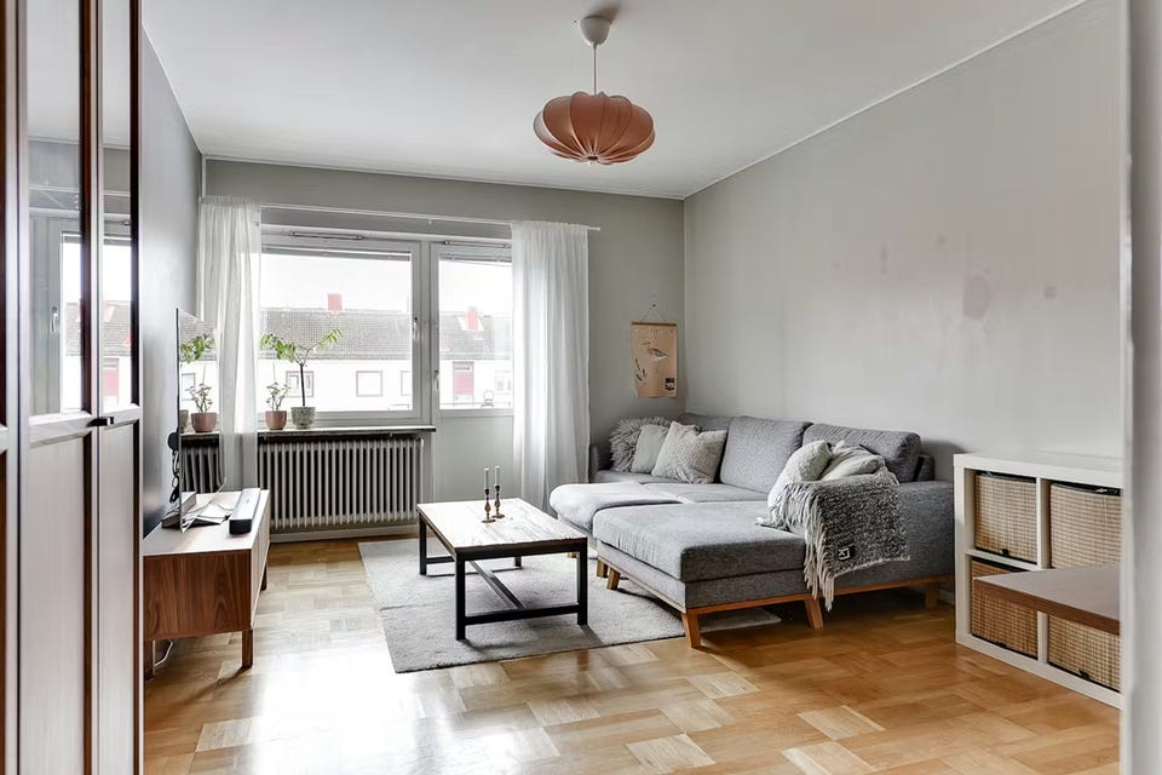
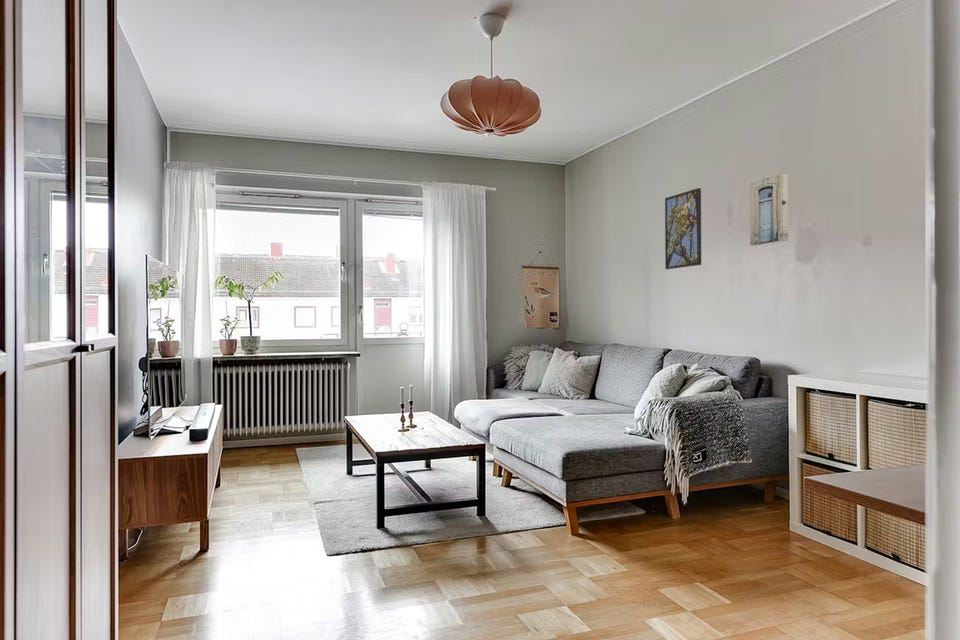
+ wall art [749,173,789,246]
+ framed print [664,187,702,270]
